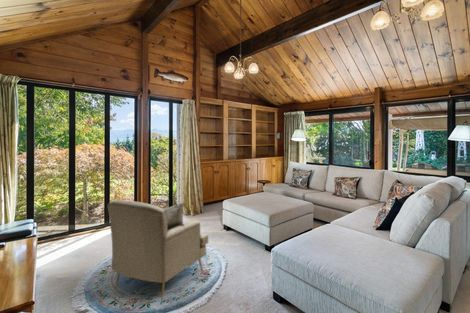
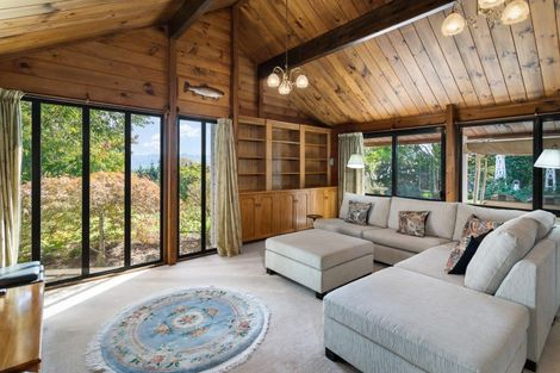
- armchair [106,199,209,303]
